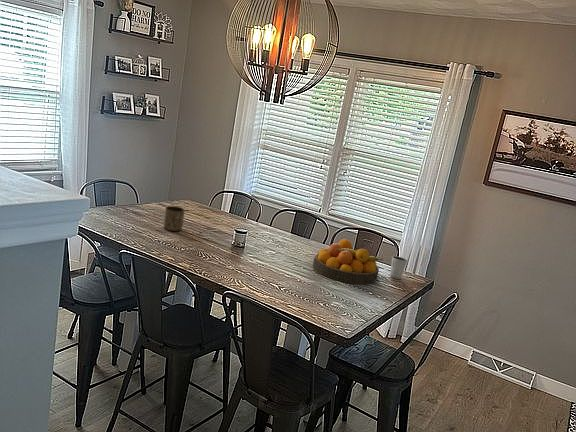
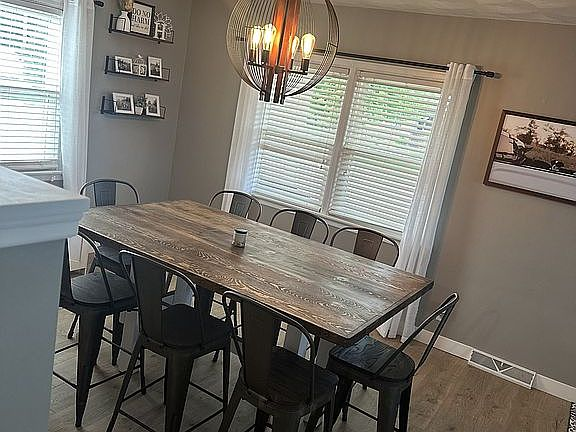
- fruit bowl [312,238,384,285]
- cup [163,205,186,232]
- dixie cup [389,255,408,280]
